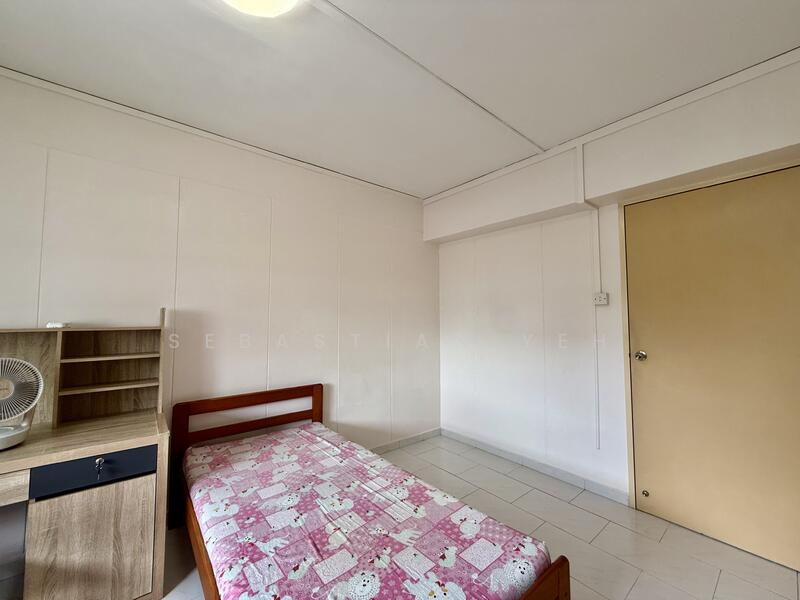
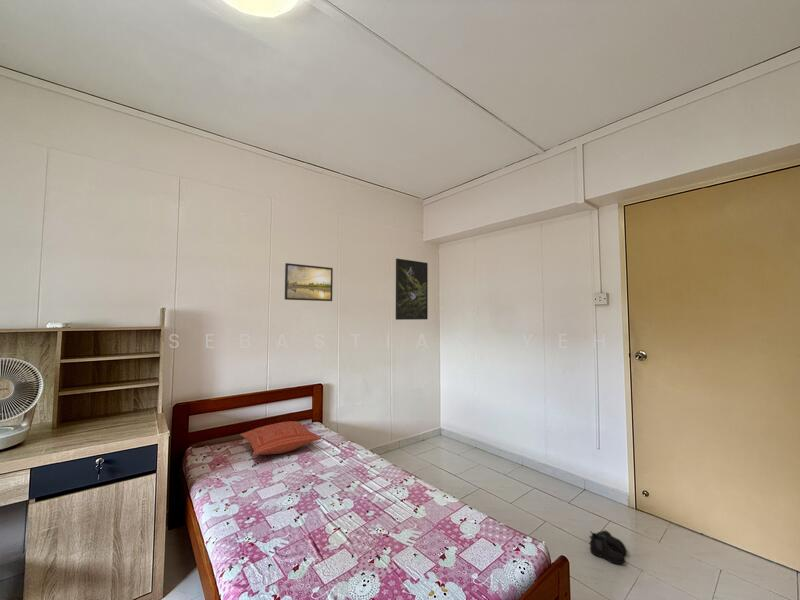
+ boots [588,529,628,565]
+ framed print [395,258,429,321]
+ pillow [240,420,322,456]
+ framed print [284,262,334,302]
